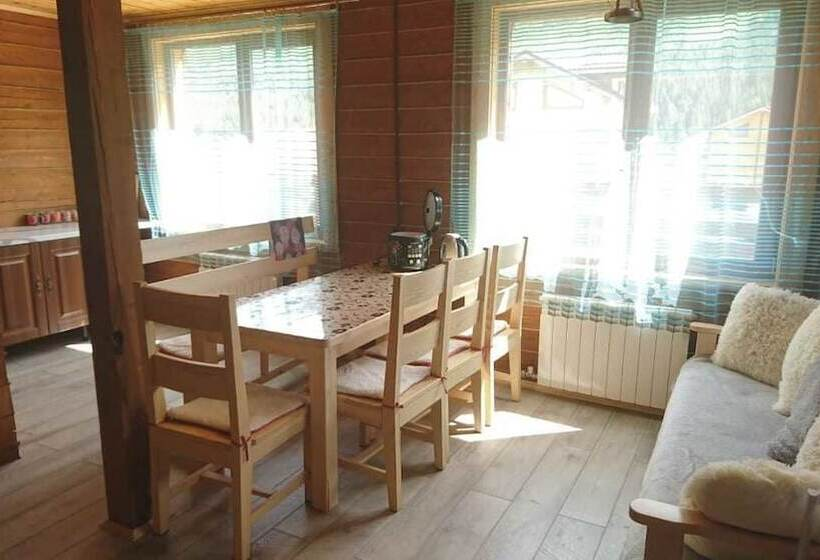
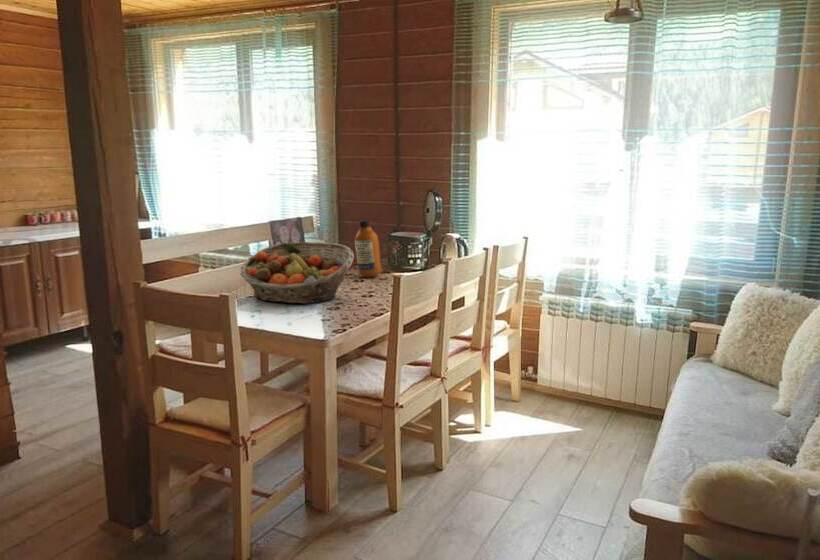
+ bottle [354,219,382,278]
+ fruit basket [239,241,355,304]
